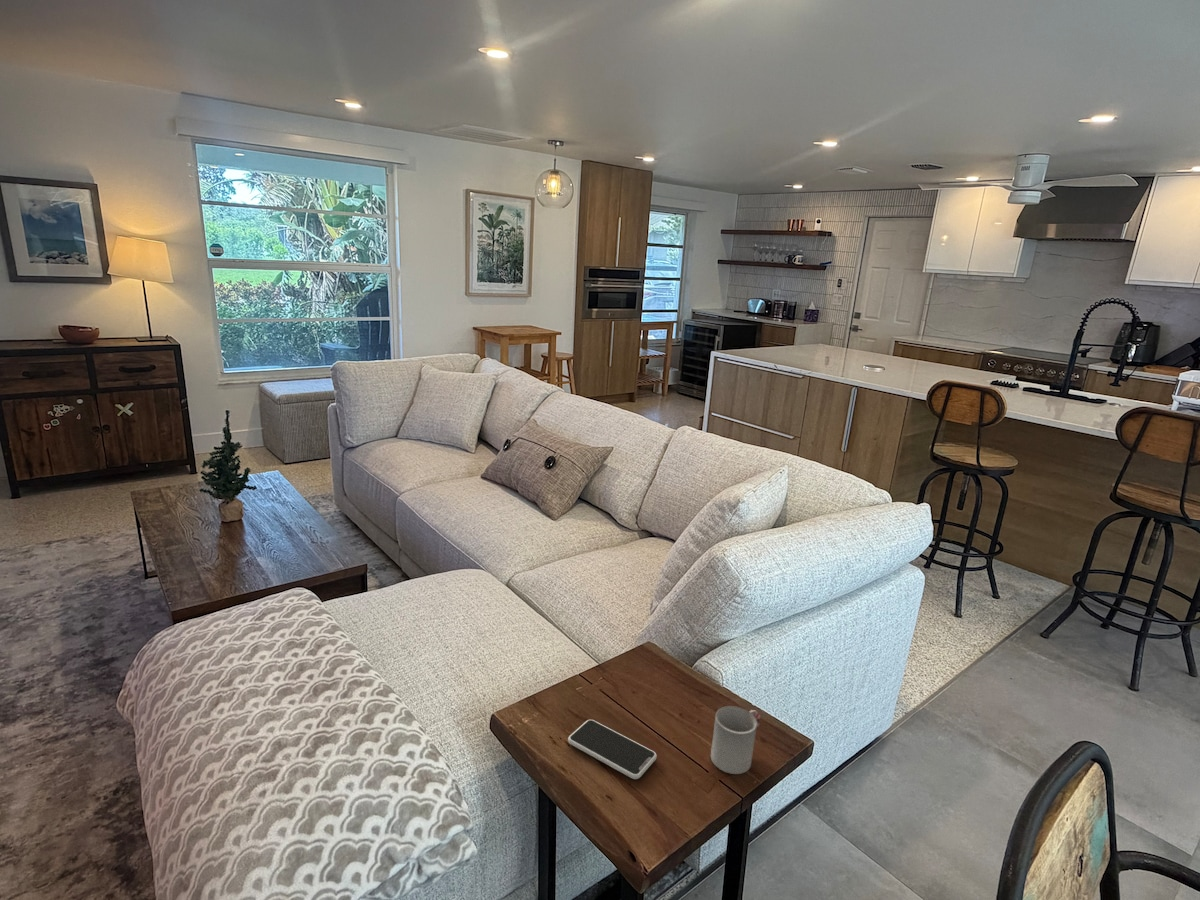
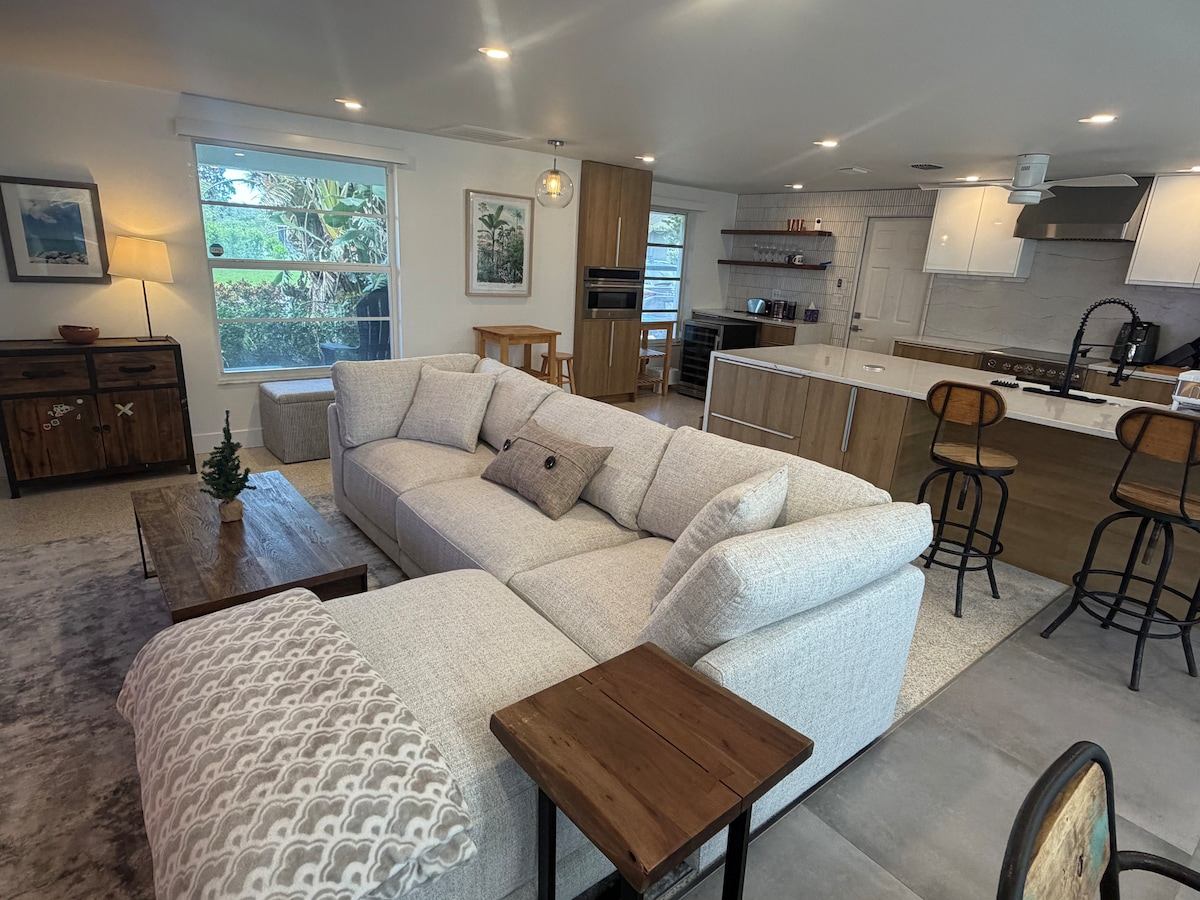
- smartphone [567,719,658,780]
- cup [710,705,761,775]
